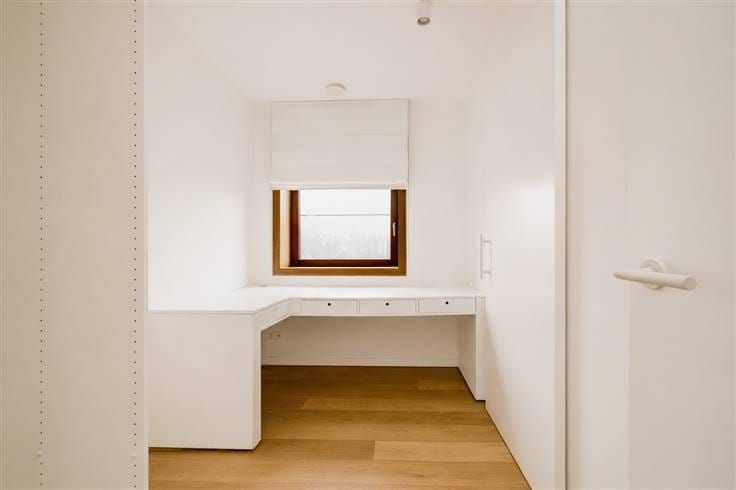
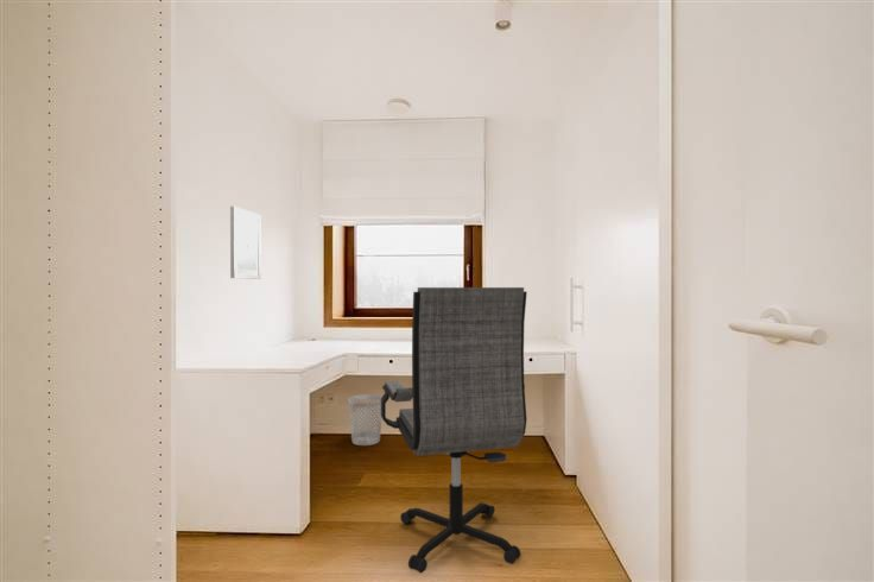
+ wastebasket [347,393,382,447]
+ office chair [381,286,528,574]
+ wall art [229,205,262,280]
